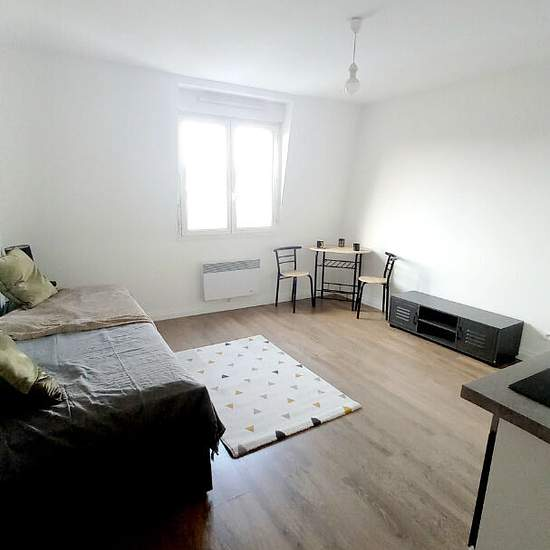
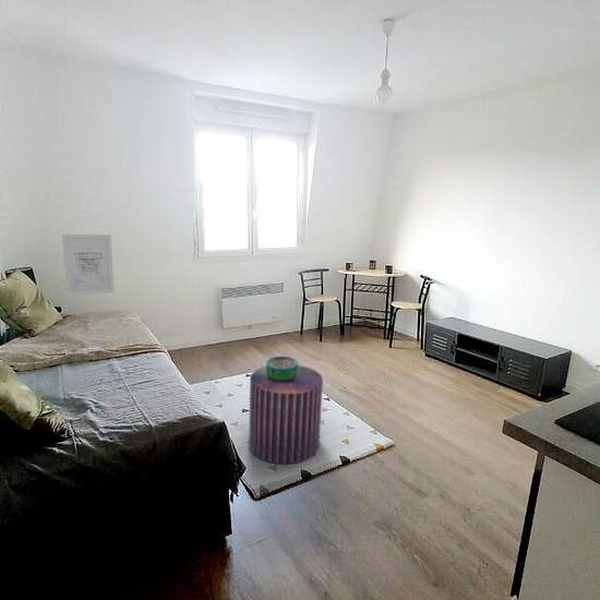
+ pouf [248,364,324,465]
+ decorative bowl [265,355,299,382]
+ wall art [61,233,115,297]
